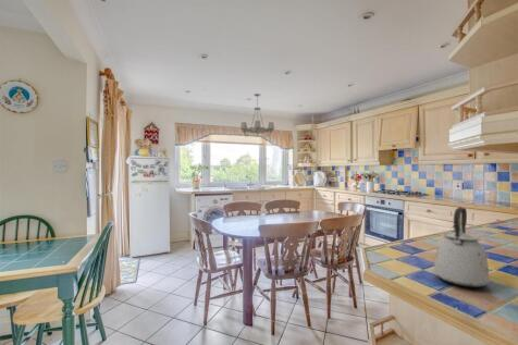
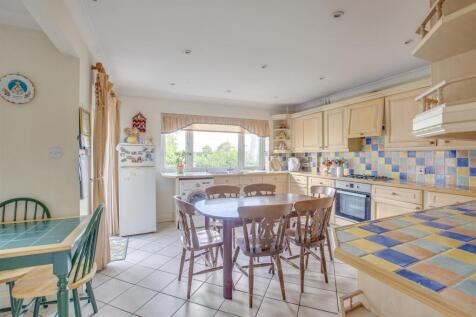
- kettle [433,207,491,288]
- chandelier [239,93,275,138]
